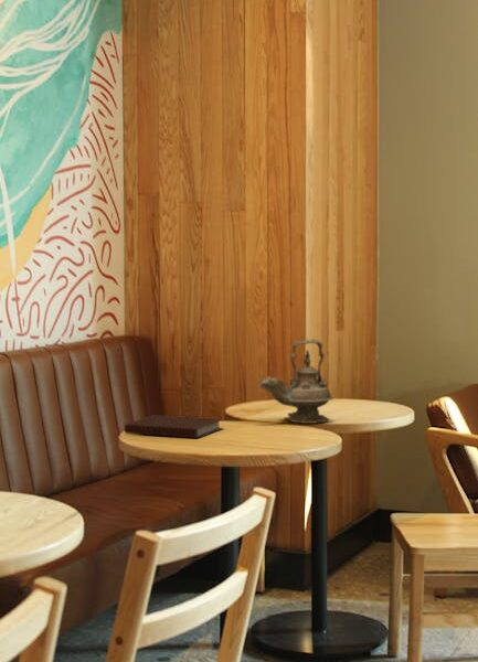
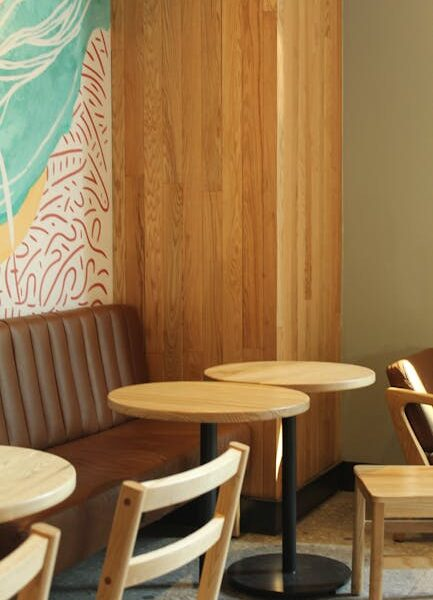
- notebook [124,414,225,439]
- teapot [257,338,334,425]
